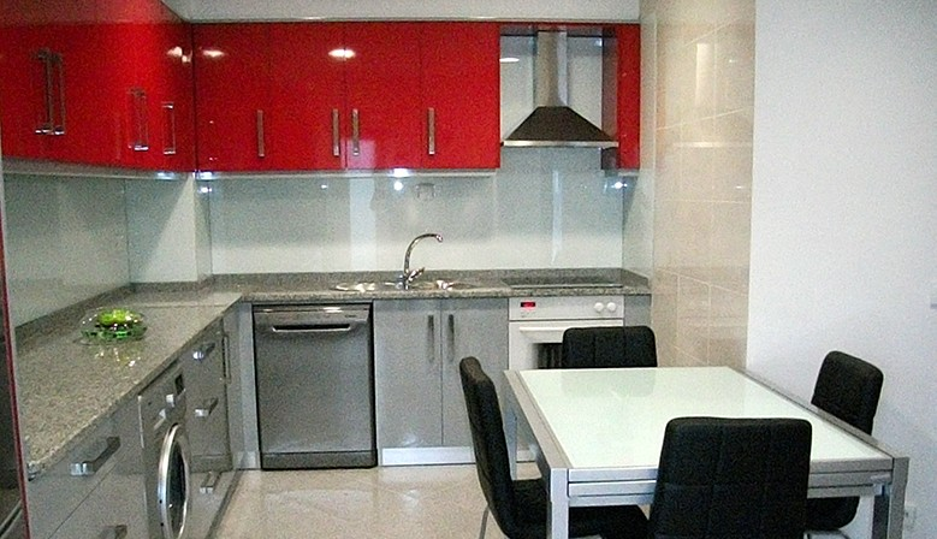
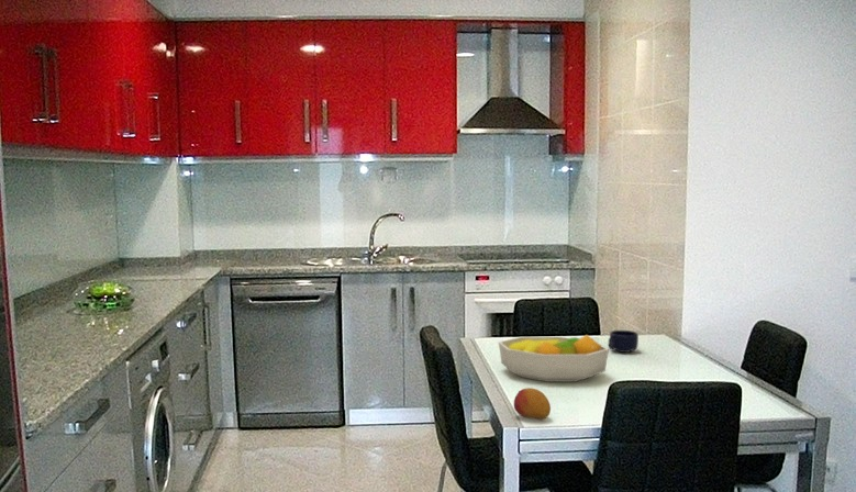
+ mug [608,329,640,354]
+ fruit bowl [498,334,610,383]
+ fruit [513,387,552,421]
